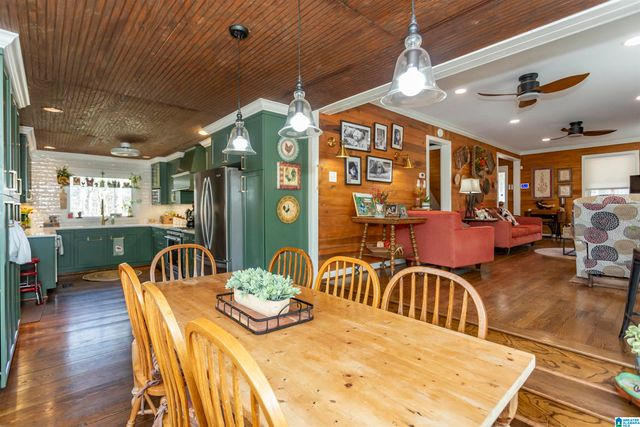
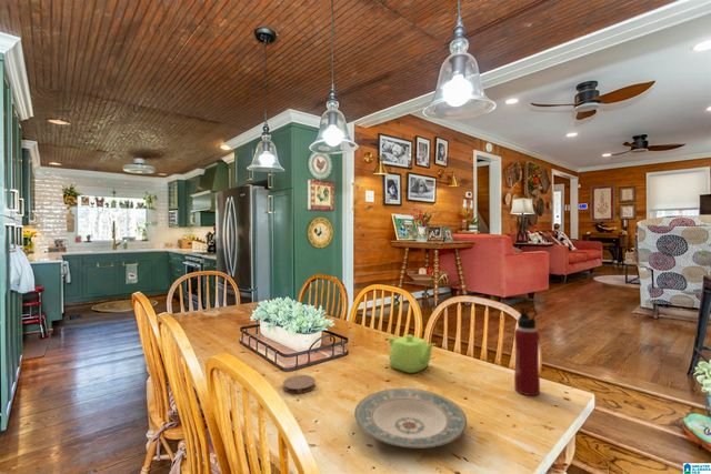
+ water bottle [513,306,541,396]
+ teapot [388,334,437,374]
+ plate [353,387,468,448]
+ coaster [282,374,317,394]
